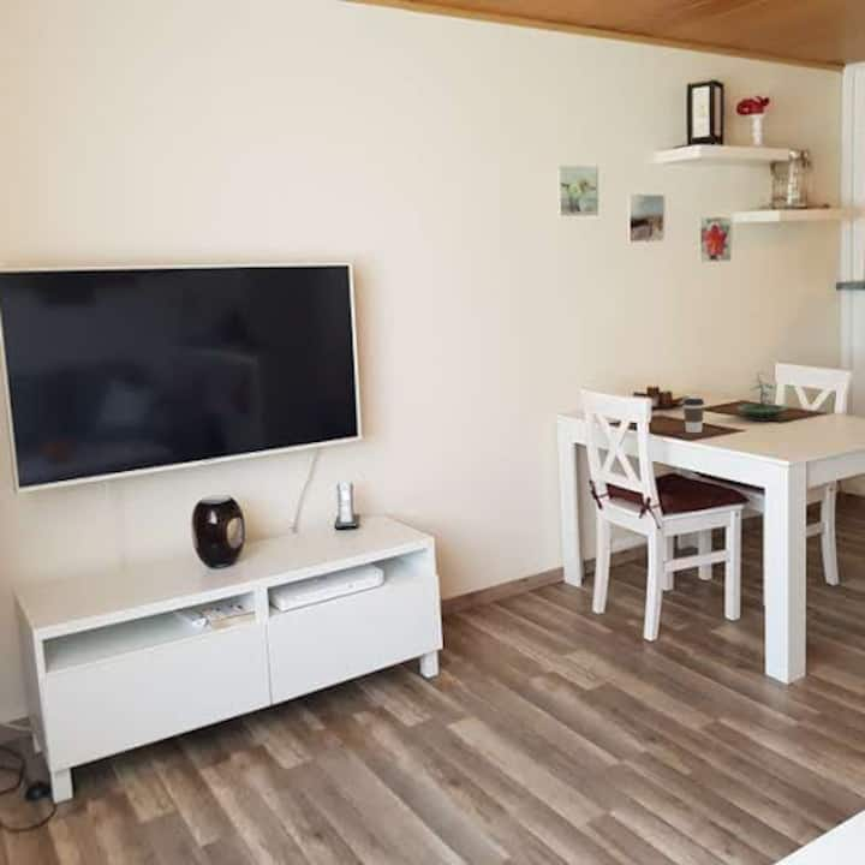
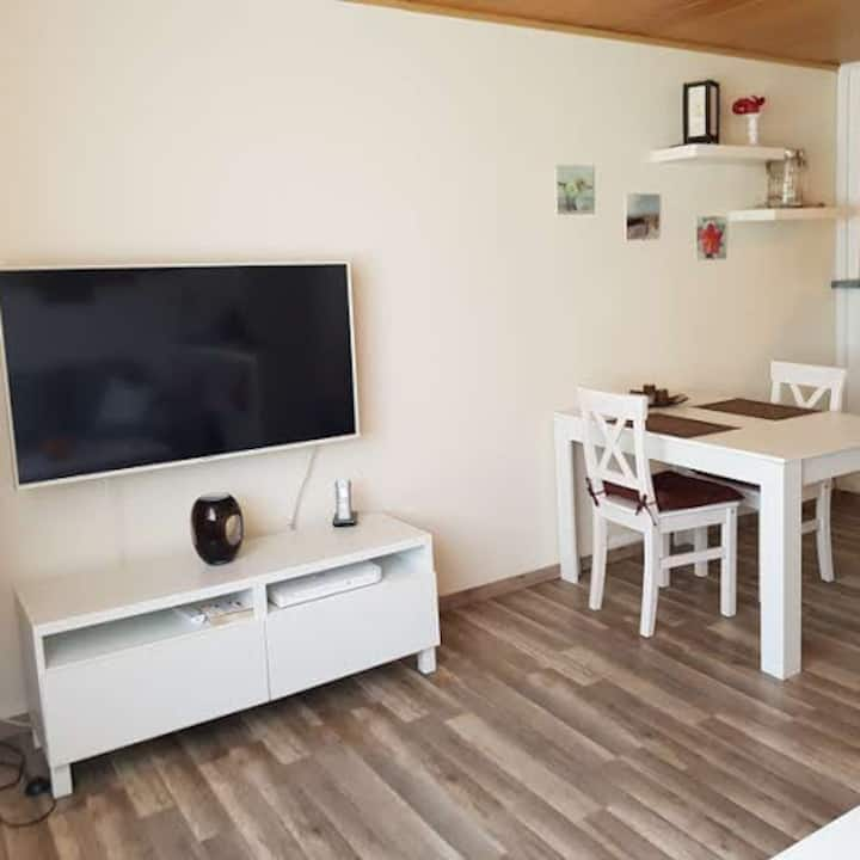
- coffee cup [682,398,705,434]
- terrarium [735,371,791,422]
